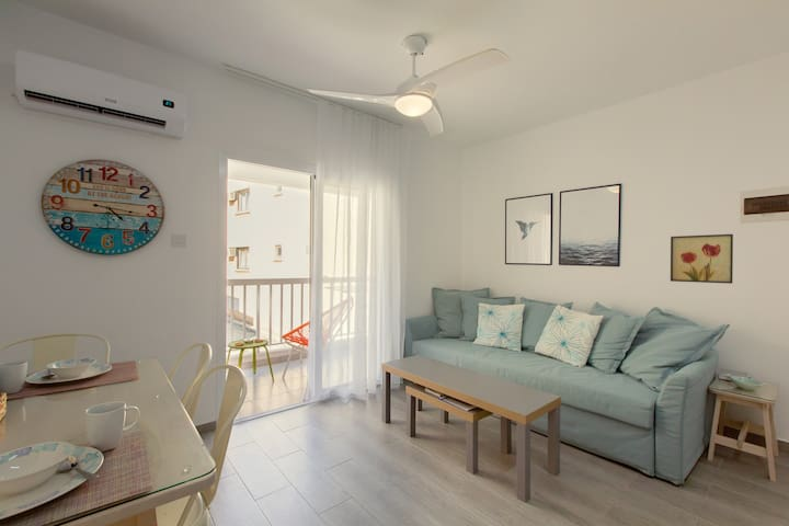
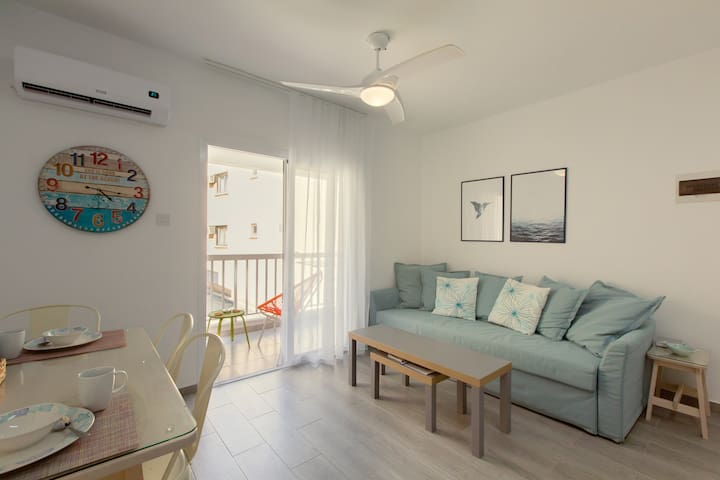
- wall art [670,233,734,285]
